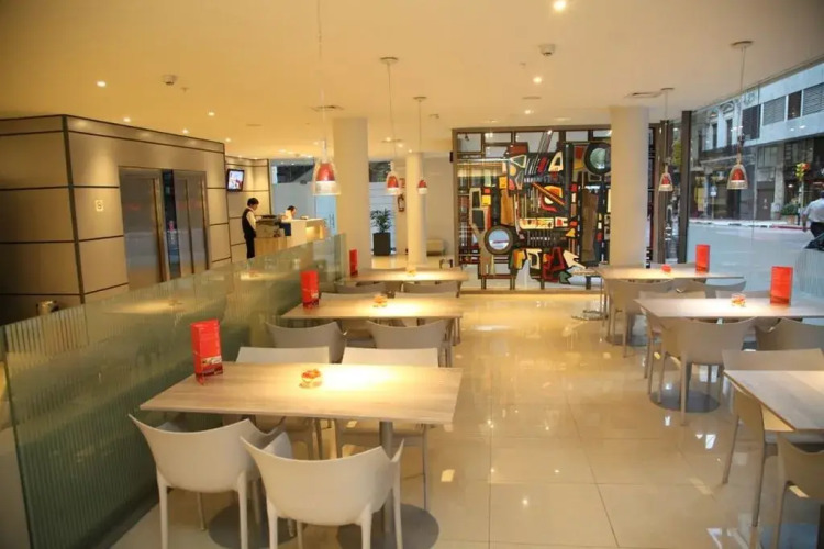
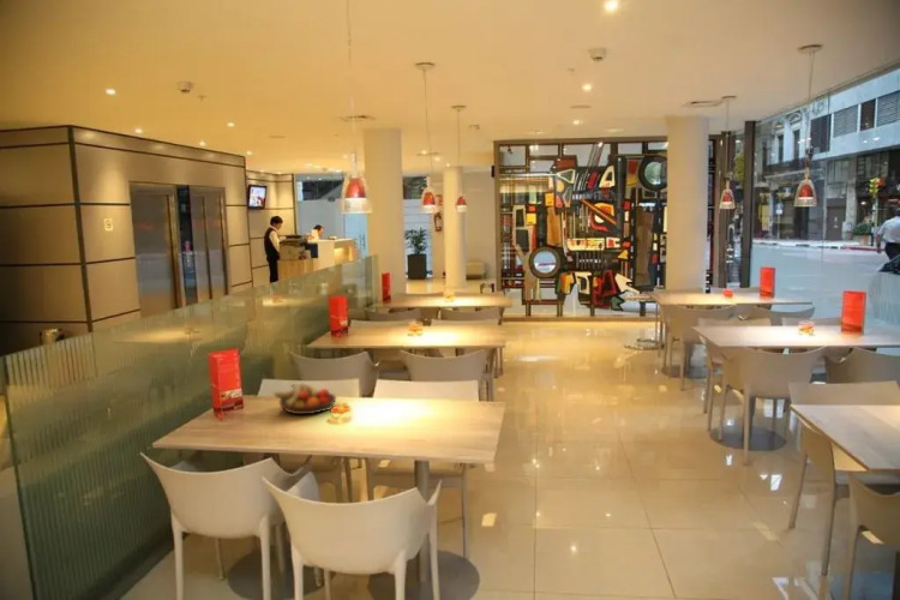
+ fruit bowl [272,382,337,415]
